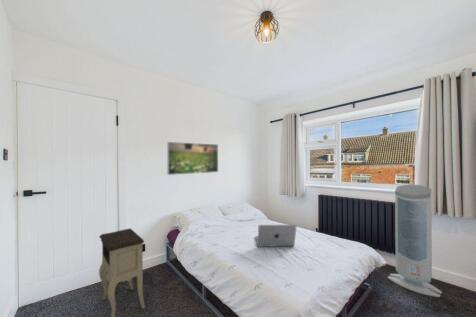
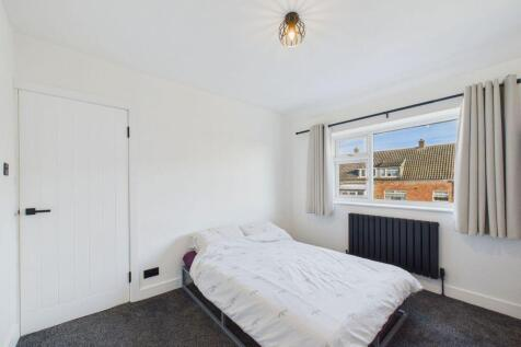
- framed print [166,141,219,176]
- nightstand [98,227,147,317]
- laptop [255,224,298,248]
- air purifier [387,183,443,298]
